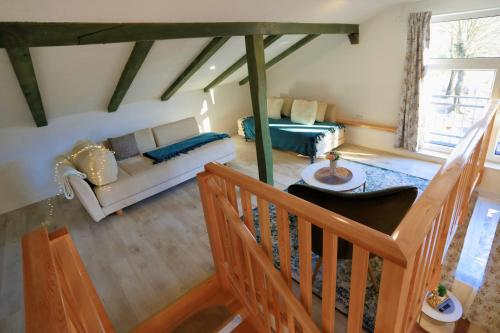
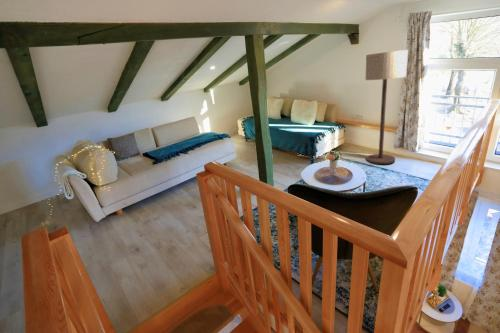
+ floor lamp [364,49,409,165]
